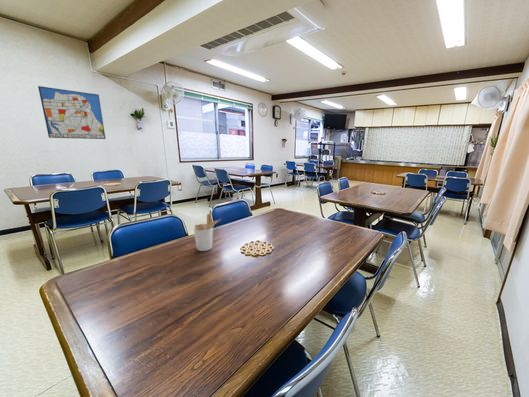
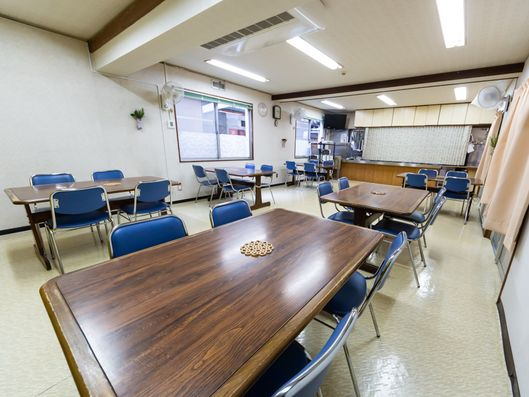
- wall art [37,85,106,140]
- utensil holder [193,213,222,252]
